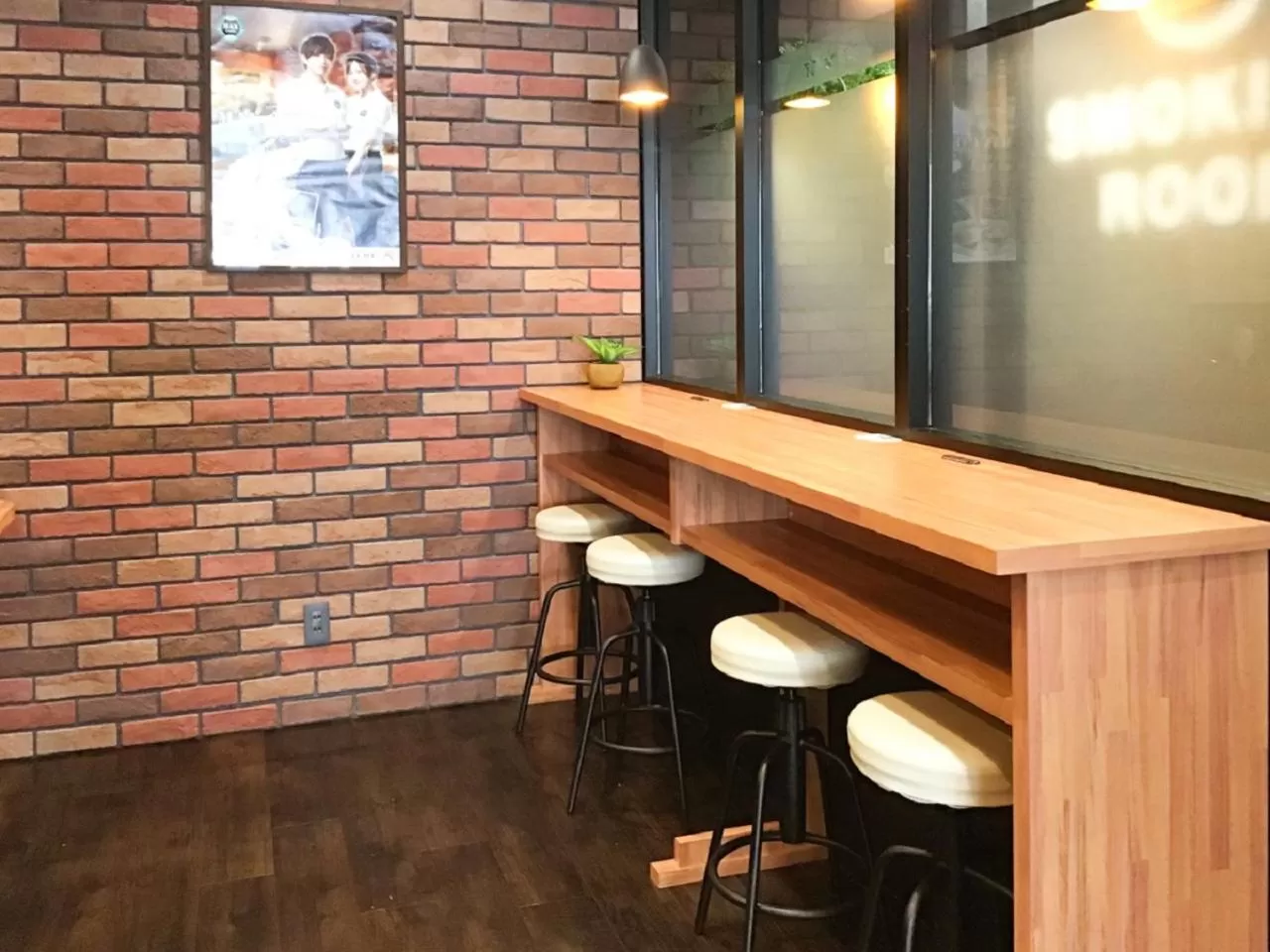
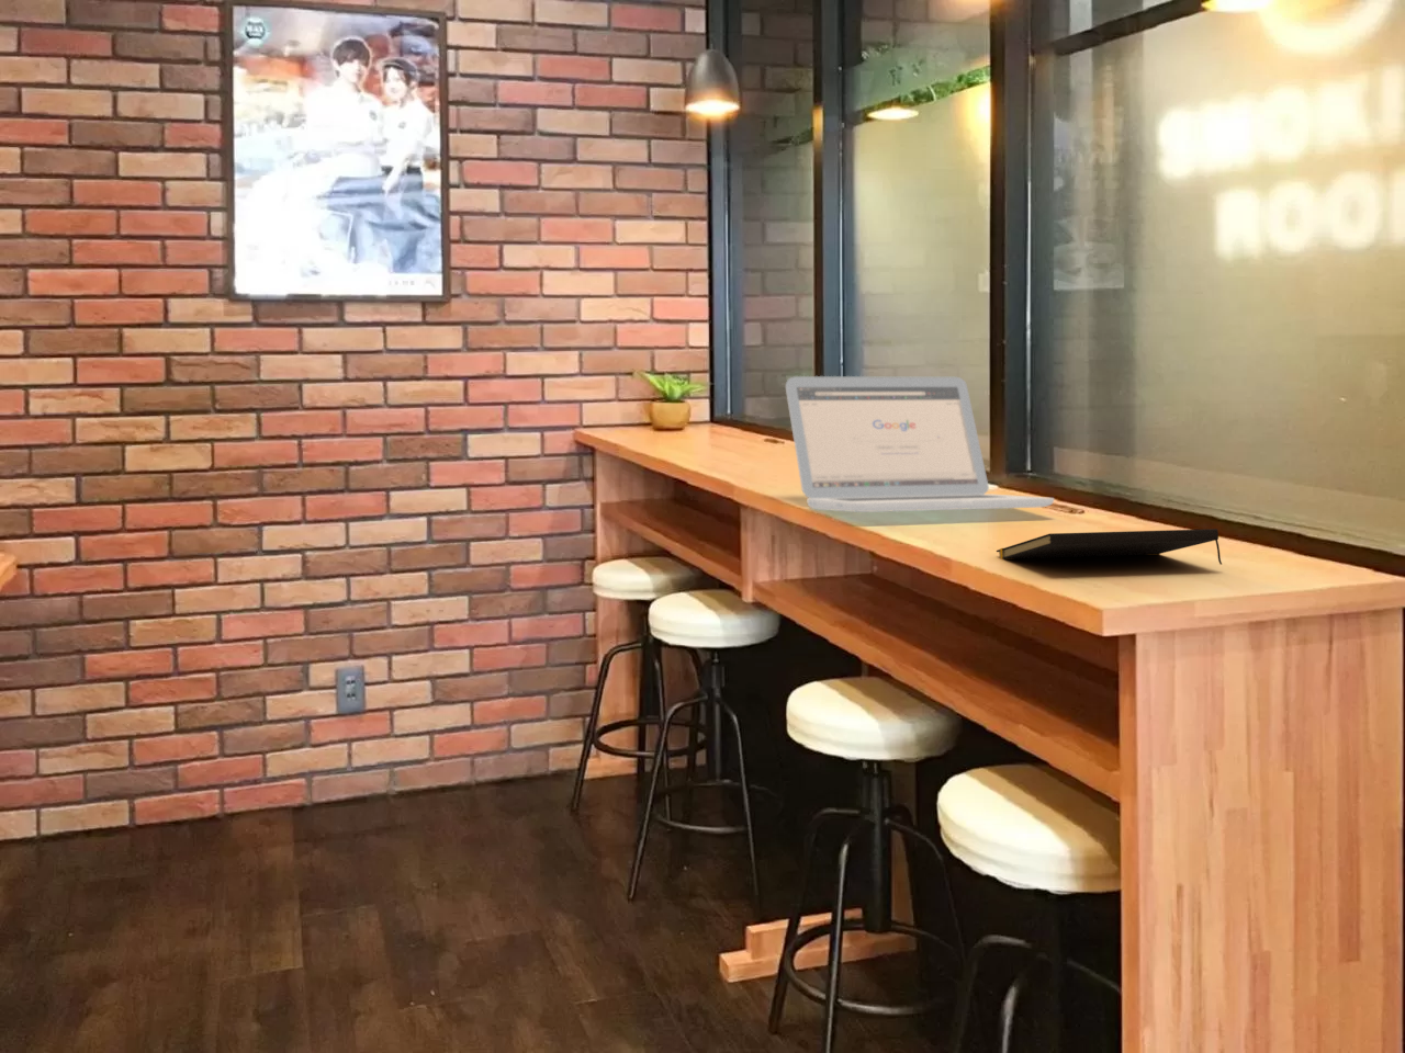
+ laptop [784,375,1054,513]
+ notepad [996,528,1222,566]
